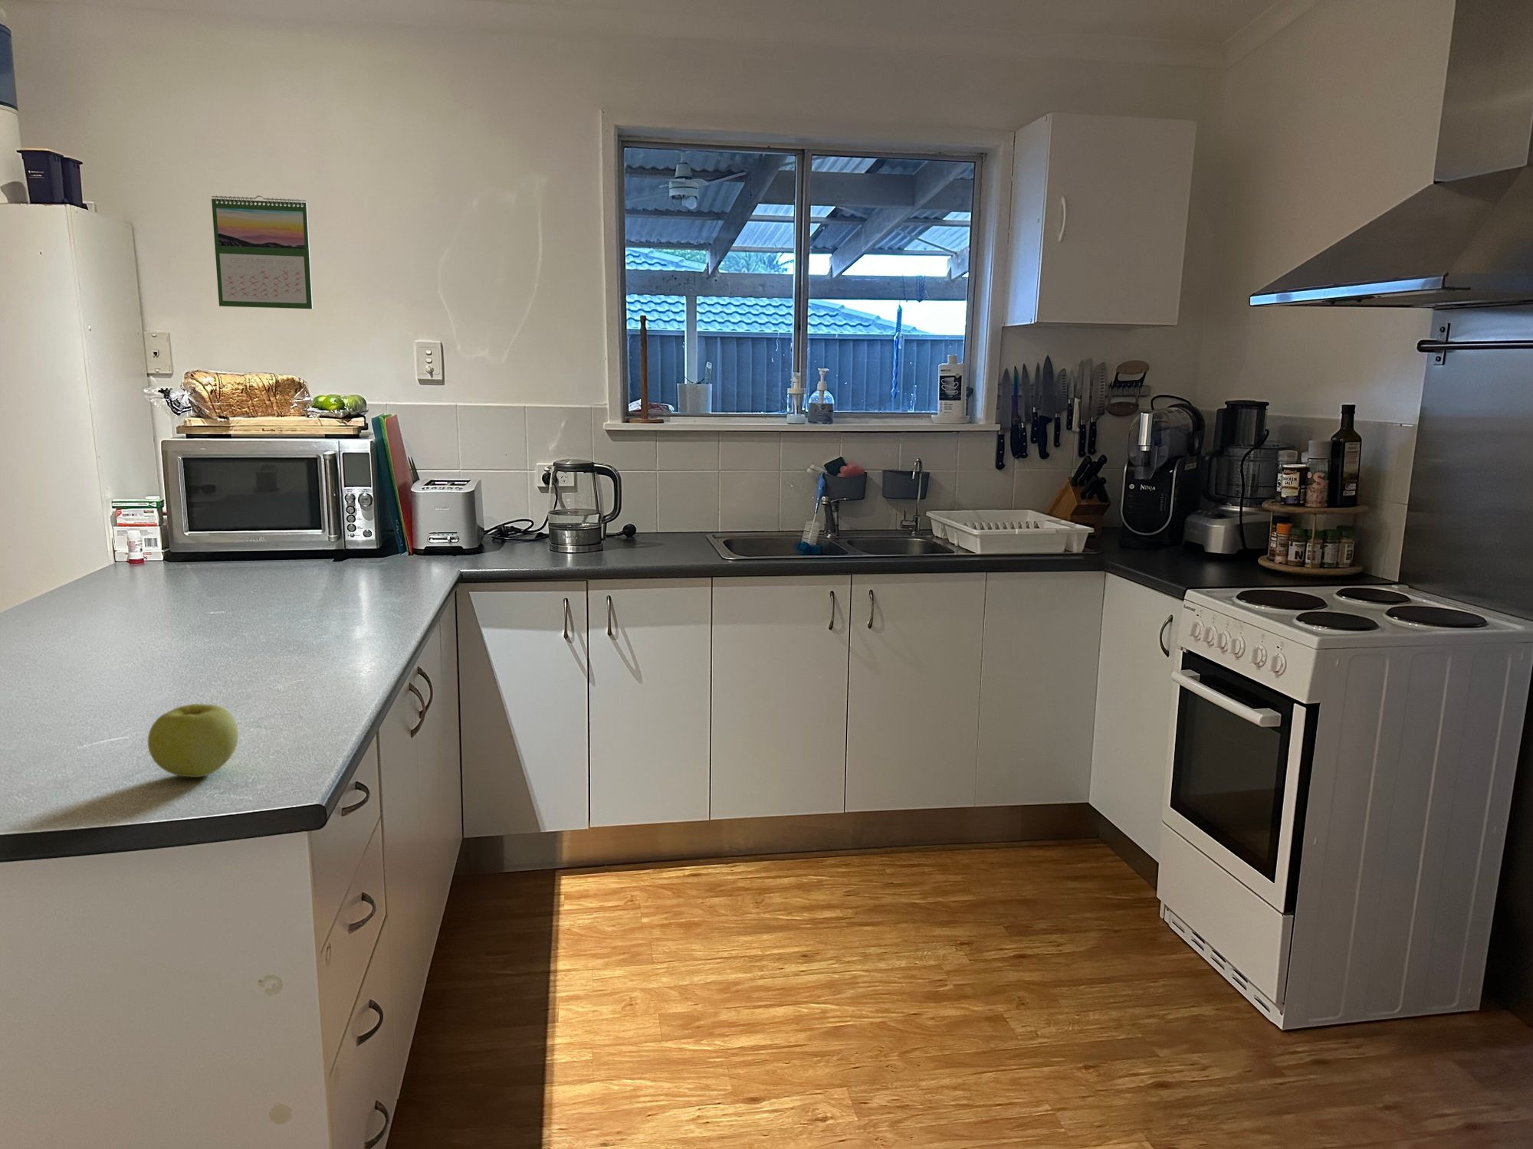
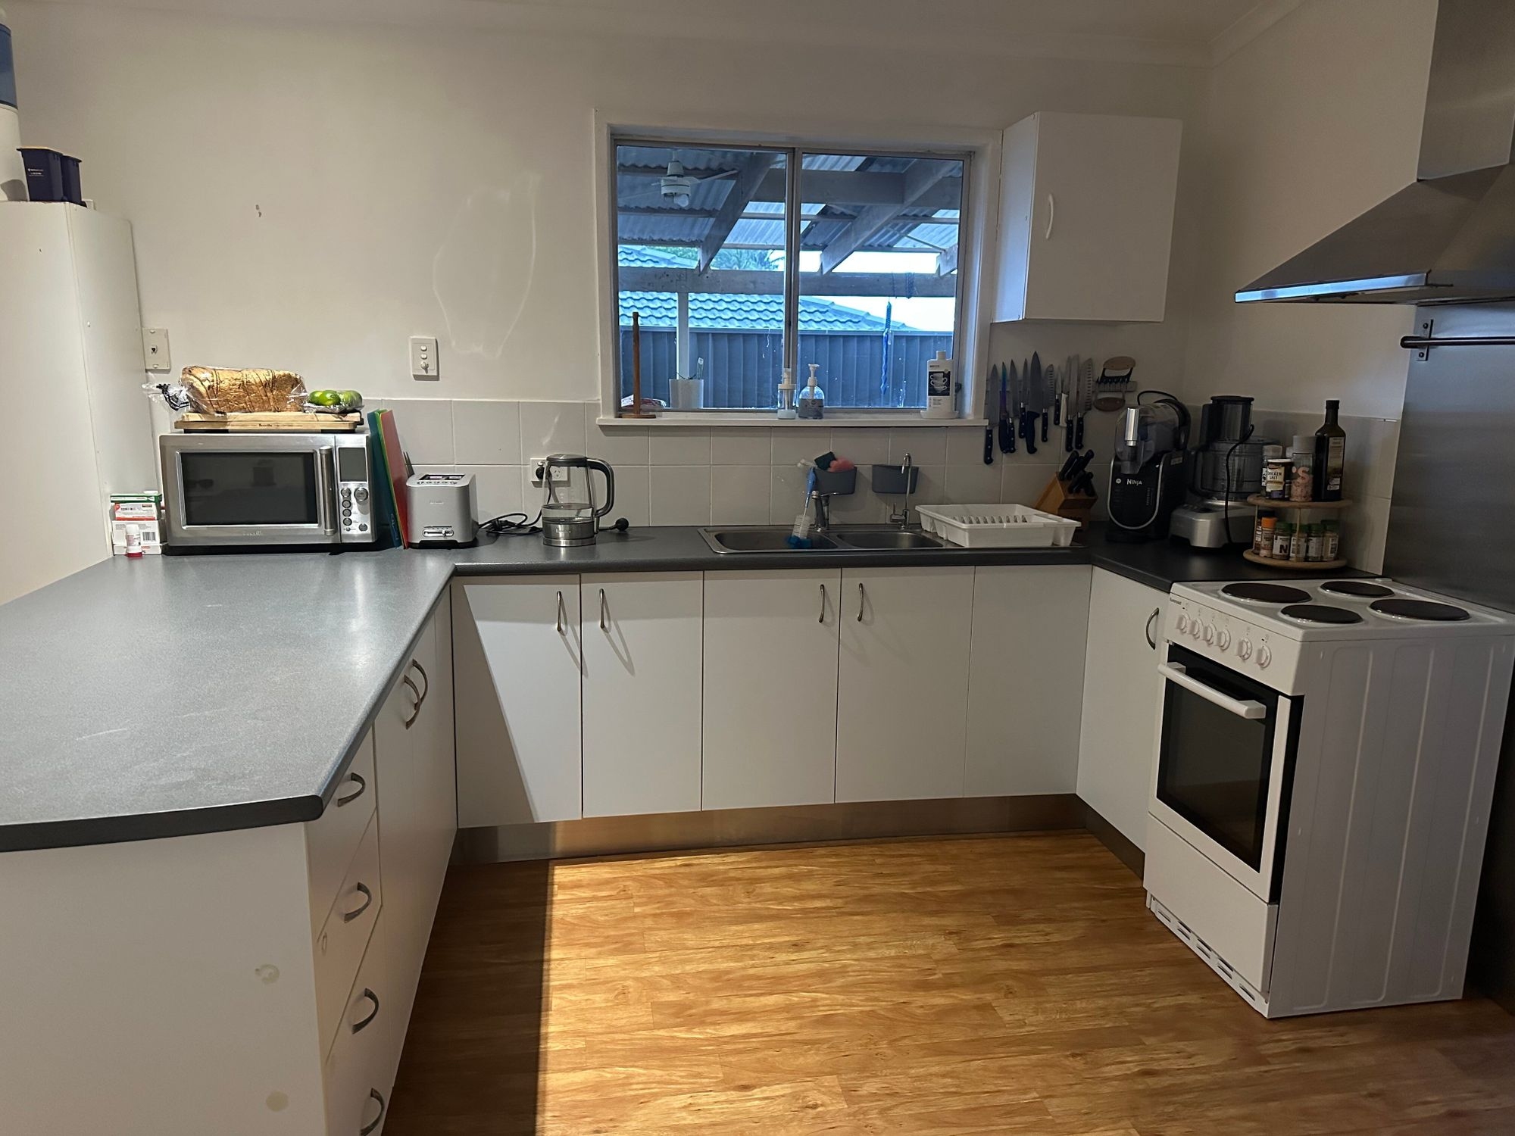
- calendar [211,194,314,309]
- apple [147,704,239,778]
